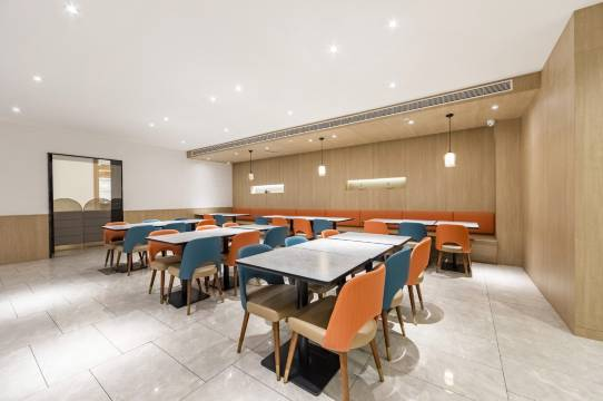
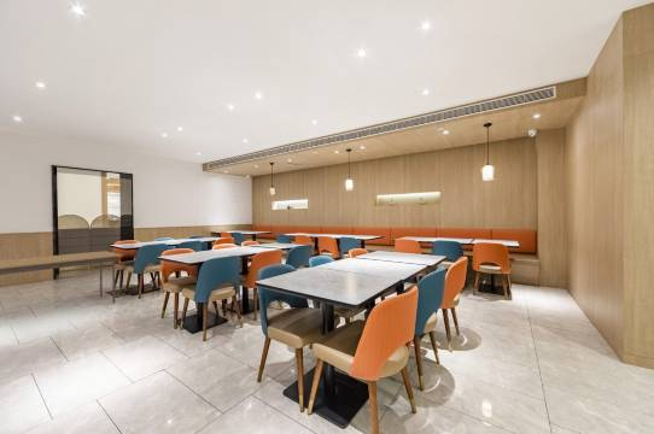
+ dining table [0,250,123,304]
